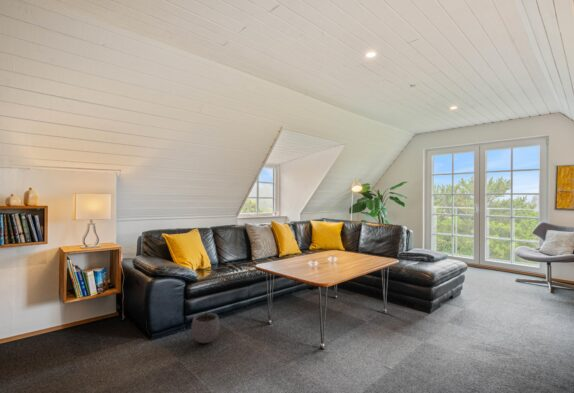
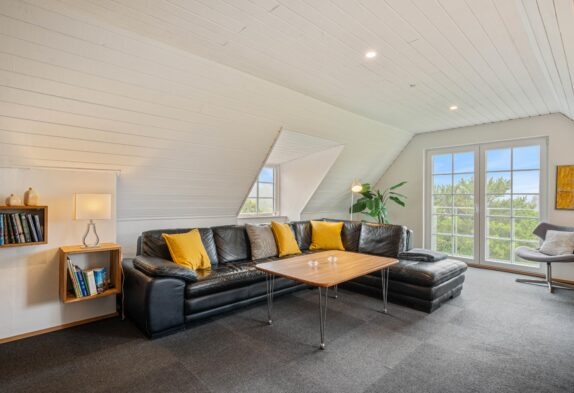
- plant pot [190,305,221,344]
